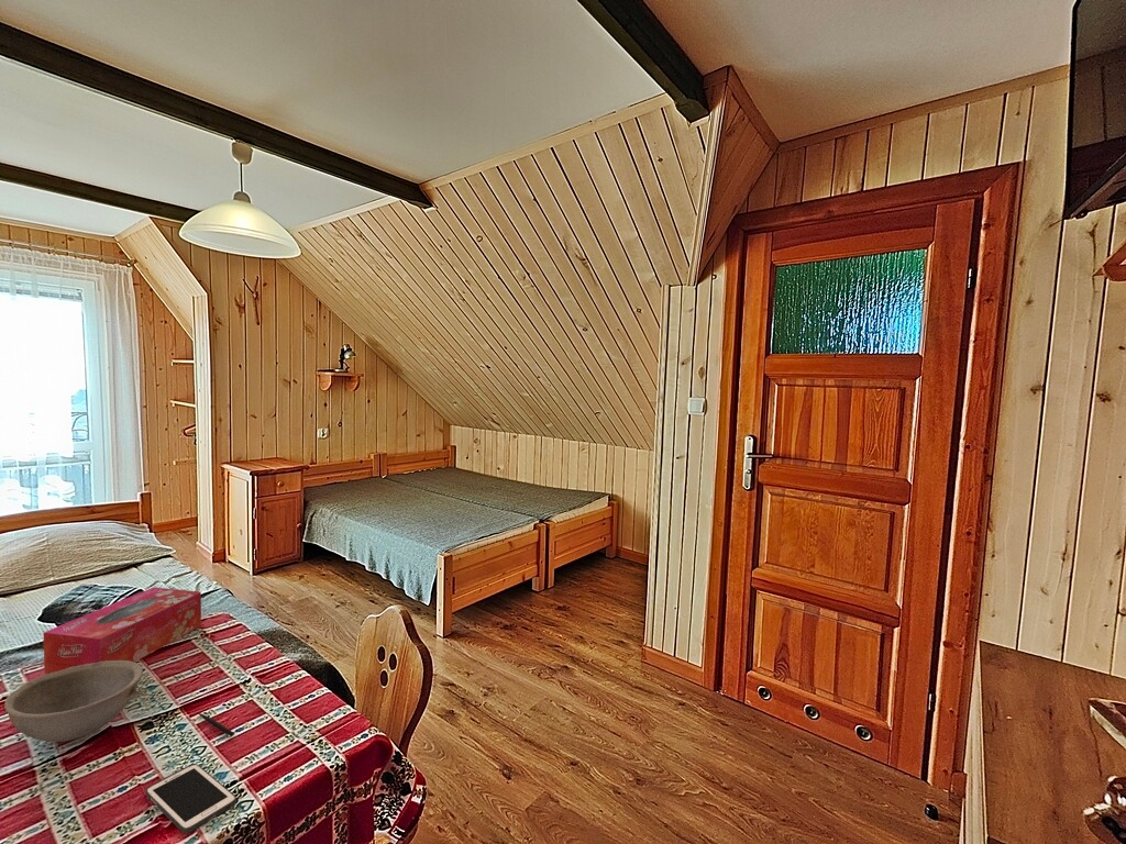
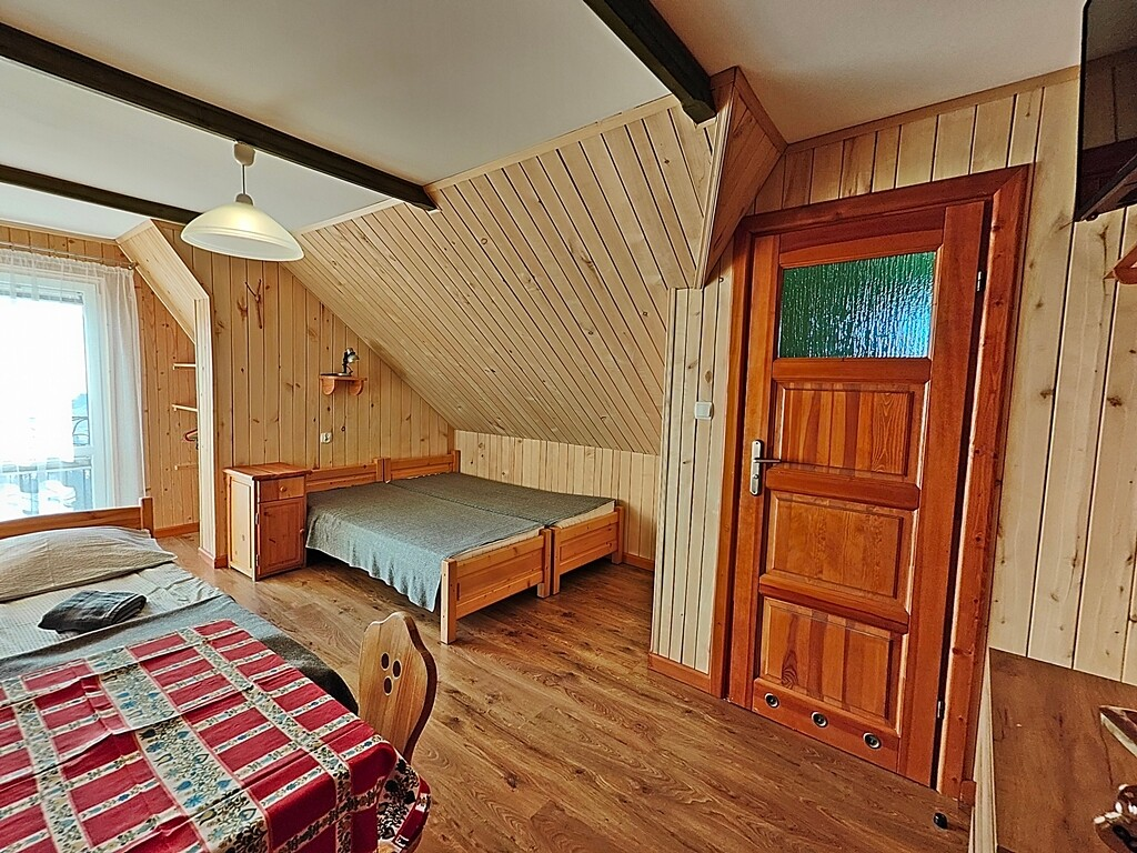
- pen [197,712,235,737]
- tissue box [42,586,202,675]
- cell phone [144,763,238,834]
- bowl [3,660,144,743]
